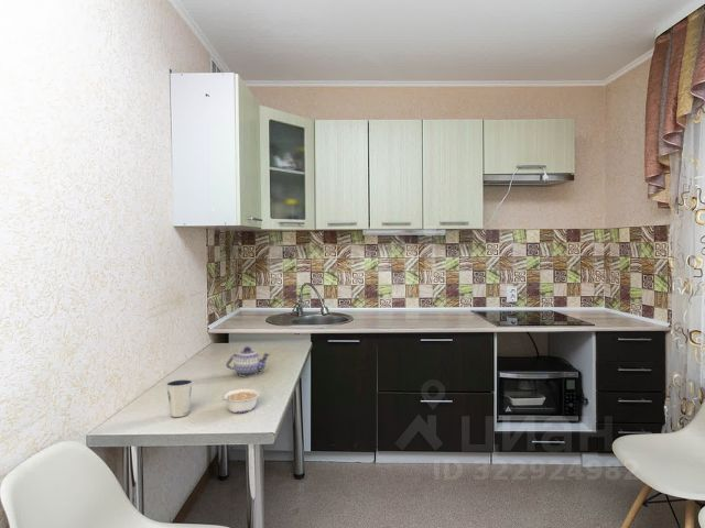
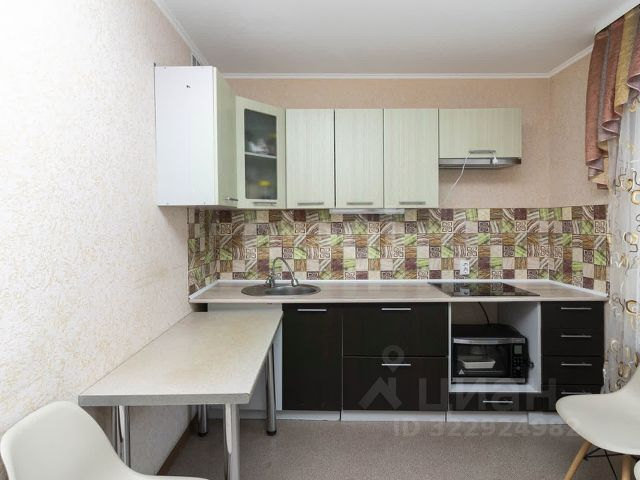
- teapot [225,345,271,377]
- legume [223,387,261,414]
- dixie cup [165,377,194,418]
